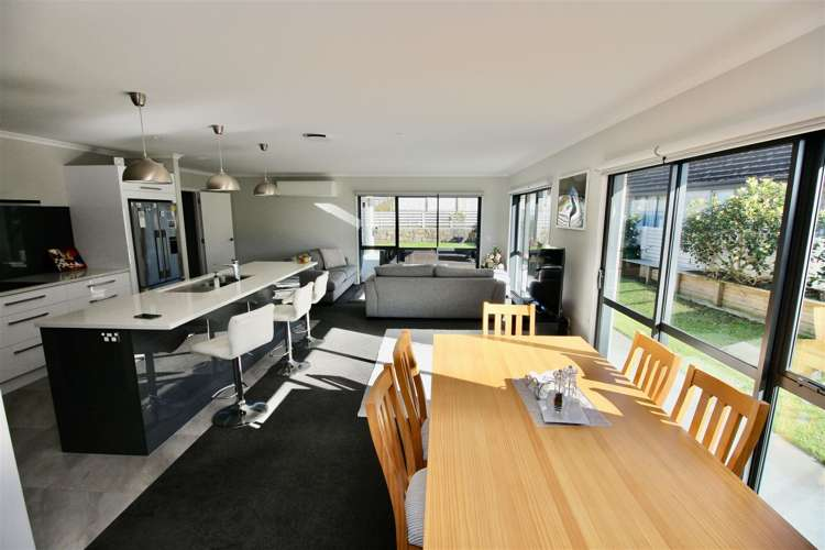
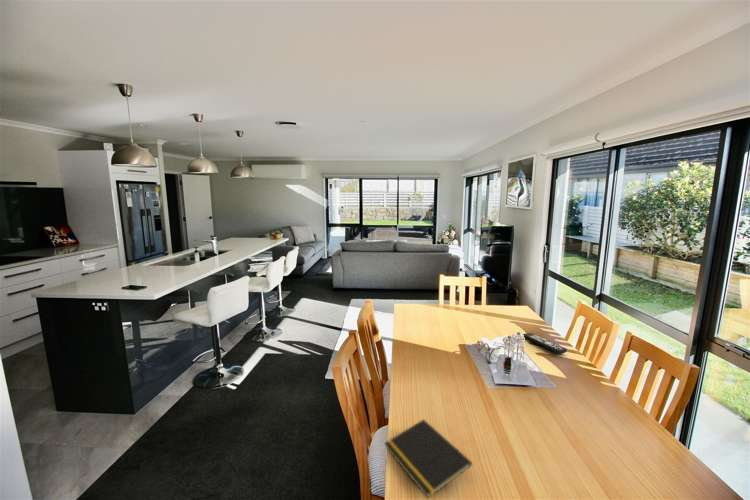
+ remote control [522,332,568,355]
+ notepad [383,418,473,499]
